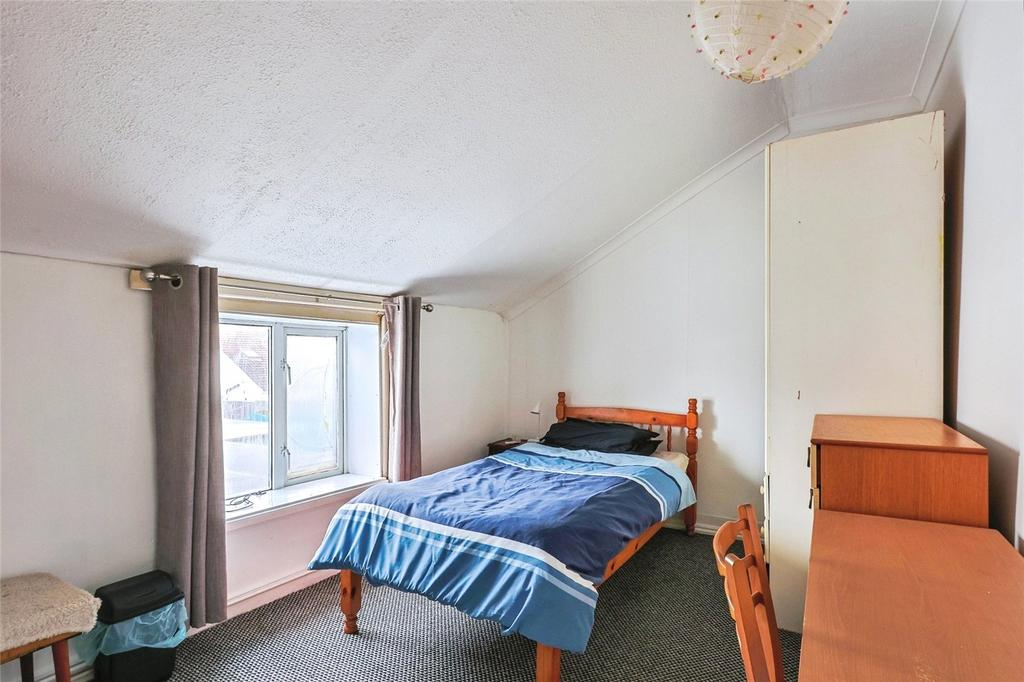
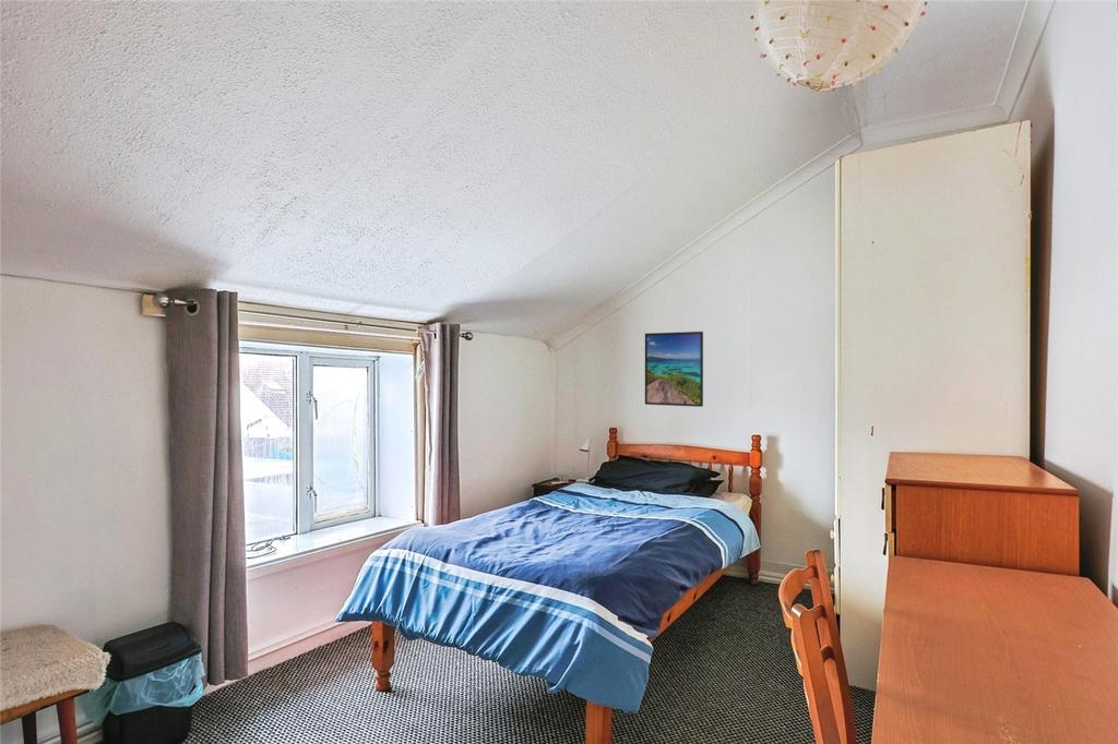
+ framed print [644,331,704,408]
